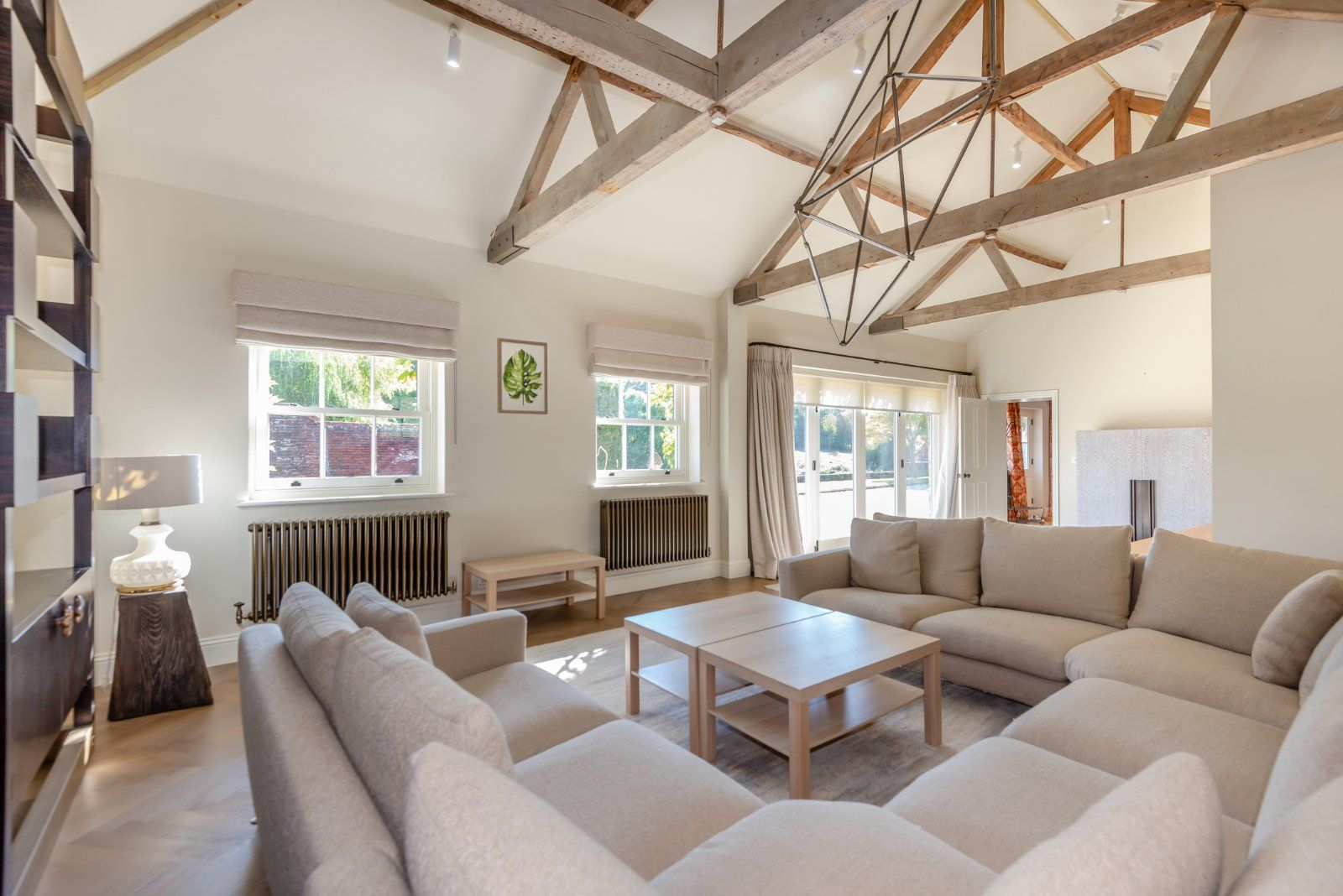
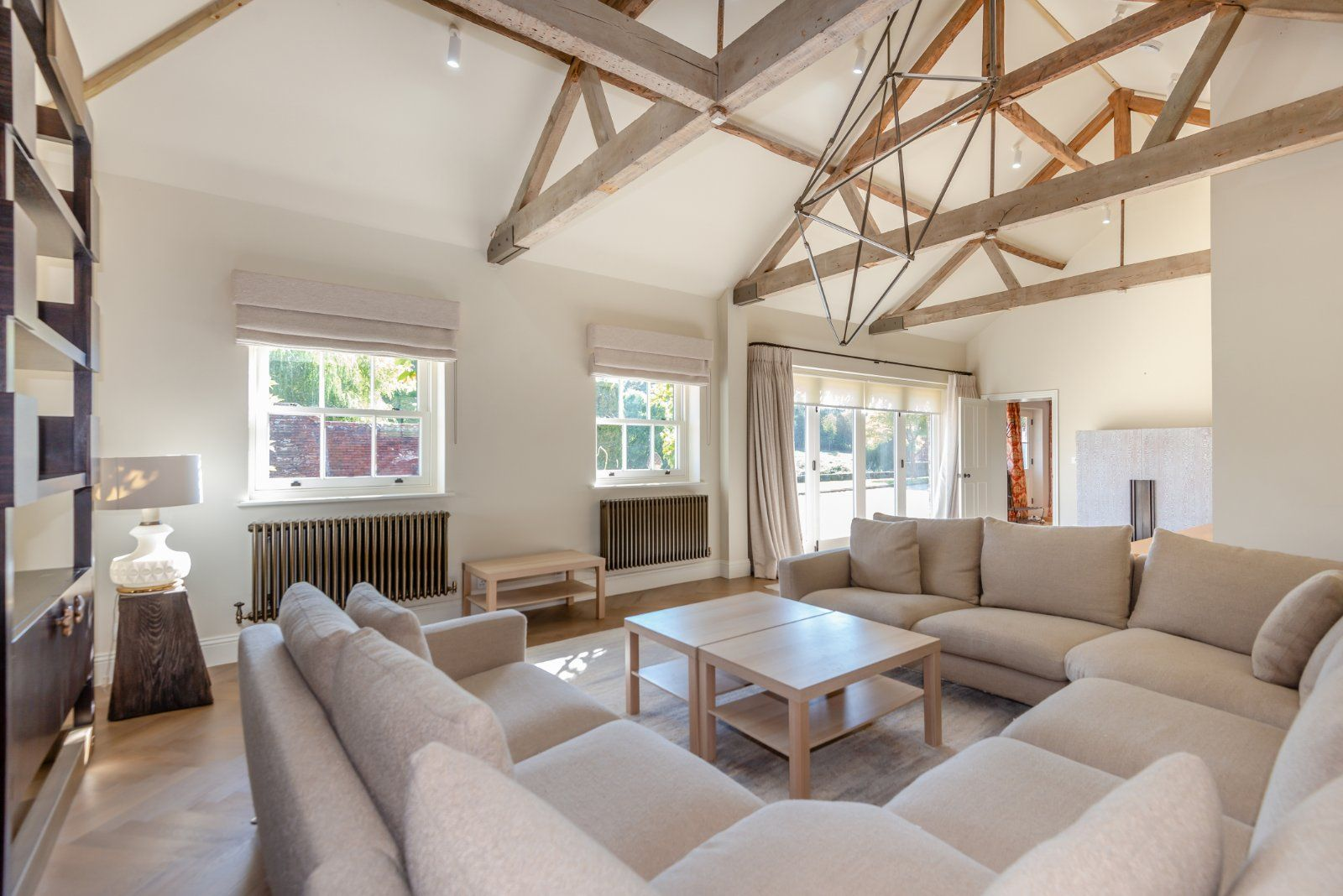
- wall art [496,337,548,415]
